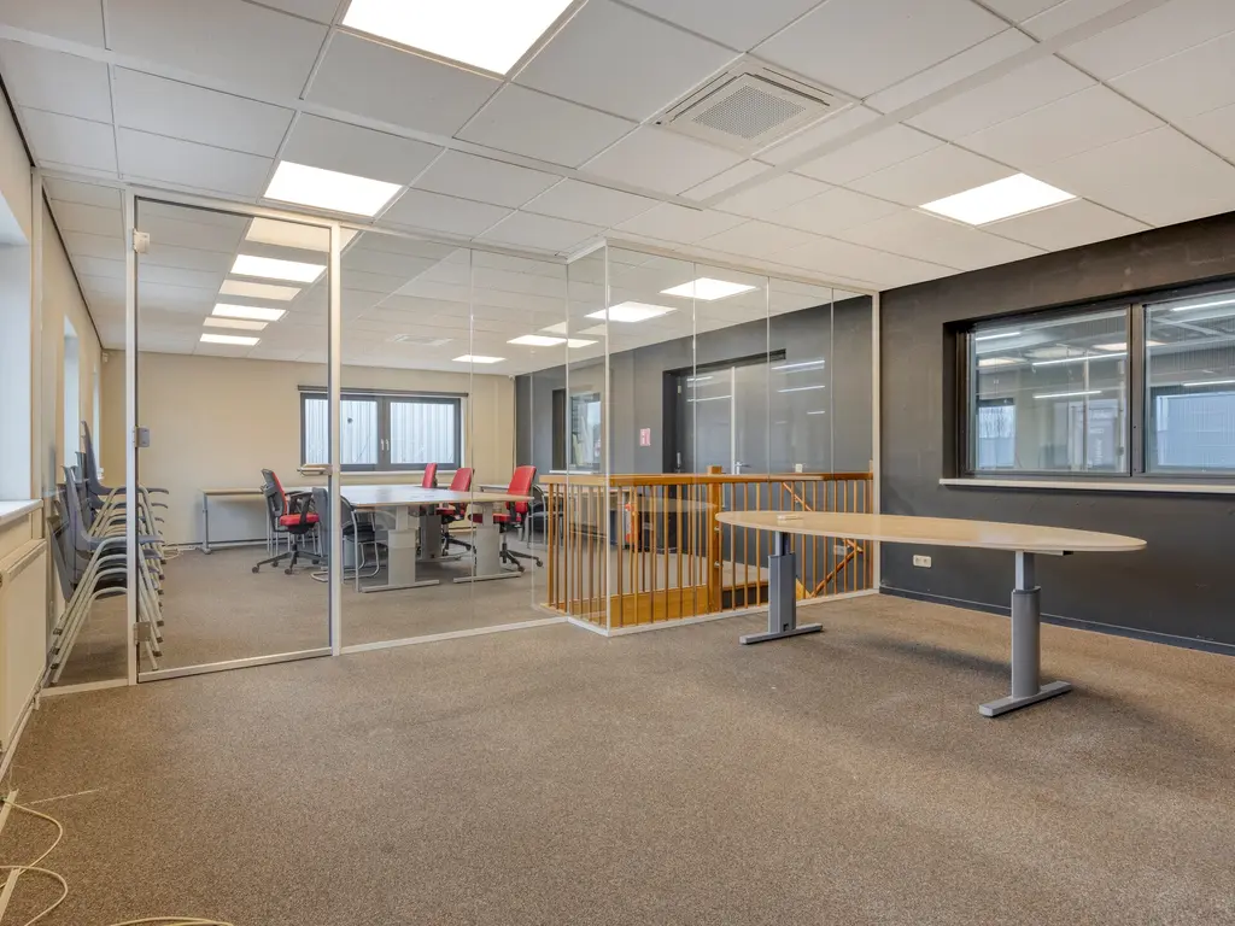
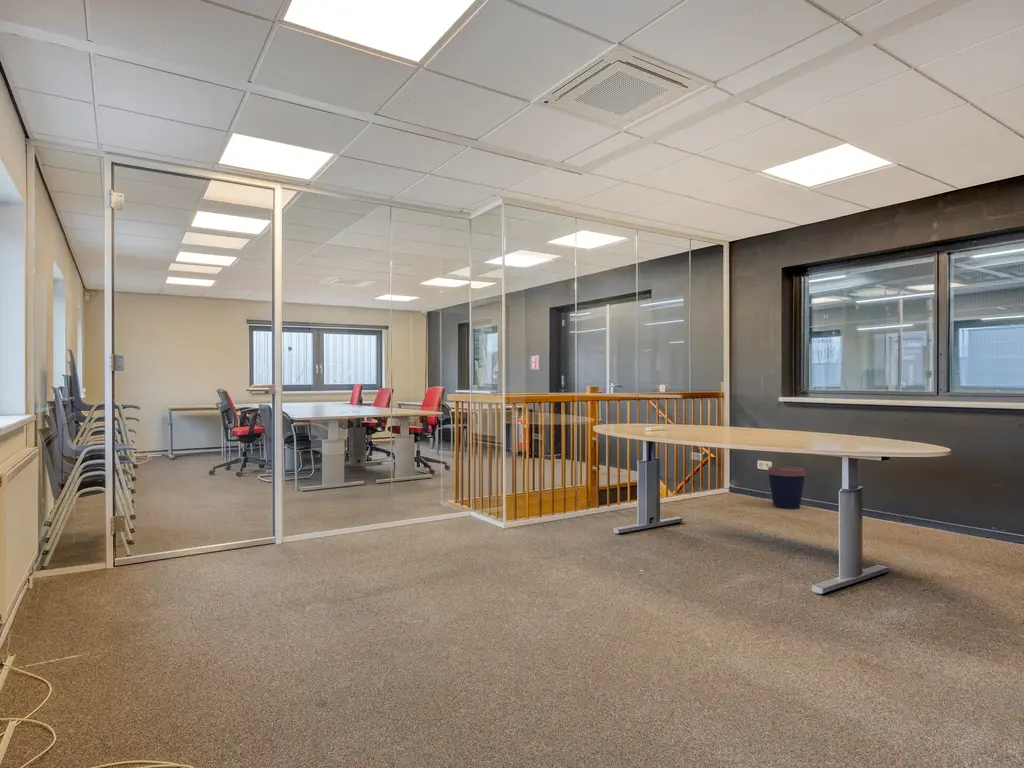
+ coffee cup [766,465,807,510]
